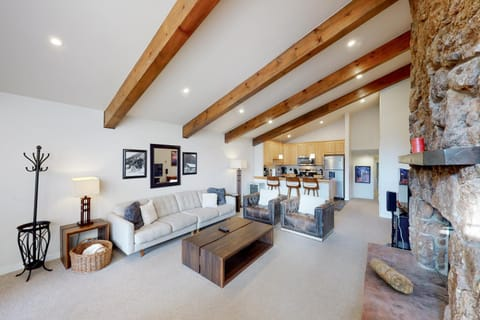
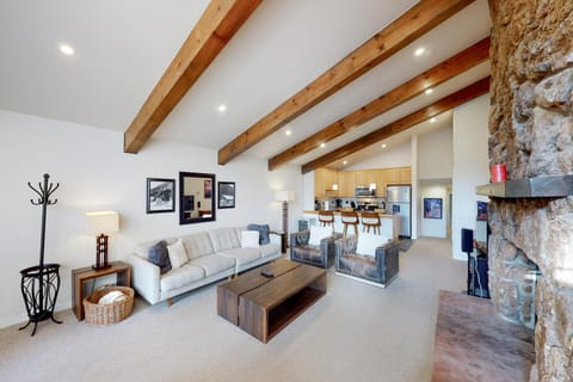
- decorative log [369,257,414,295]
